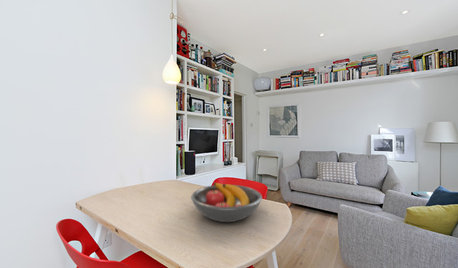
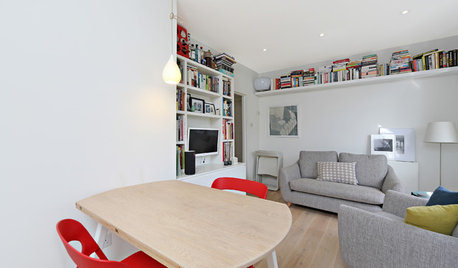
- fruit bowl [190,182,263,223]
